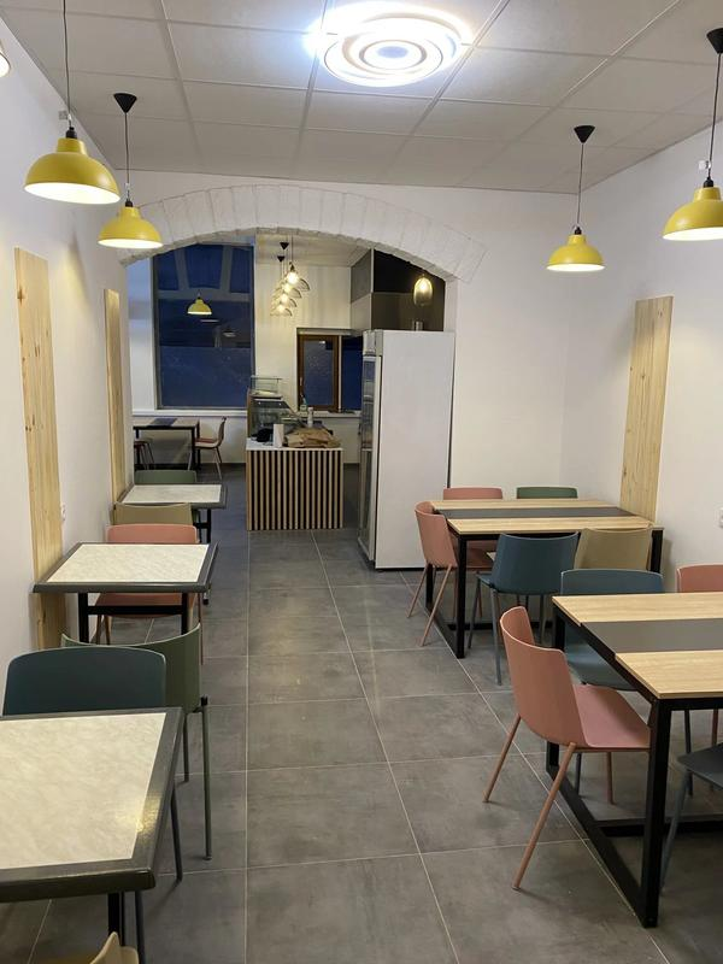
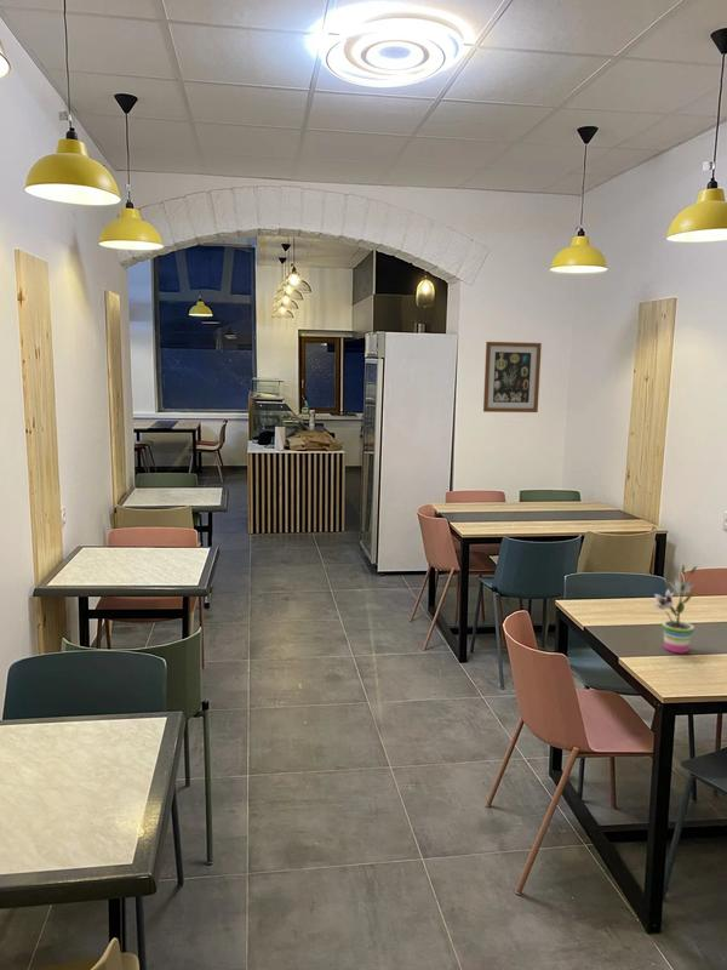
+ potted plant [649,564,698,655]
+ wall art [482,341,543,413]
